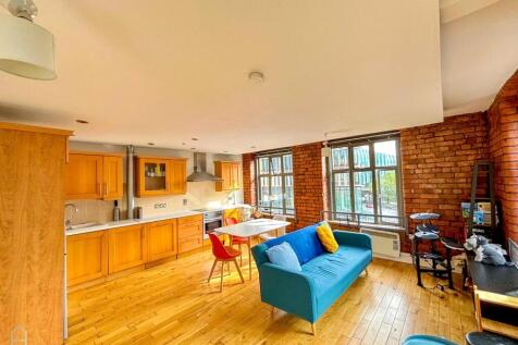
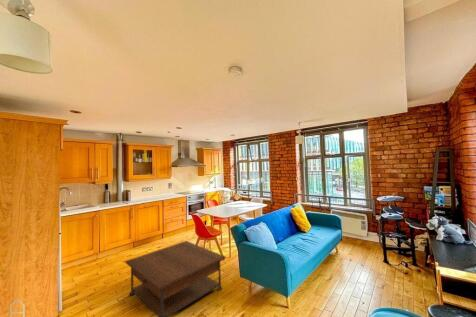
+ coffee table [124,240,227,317]
